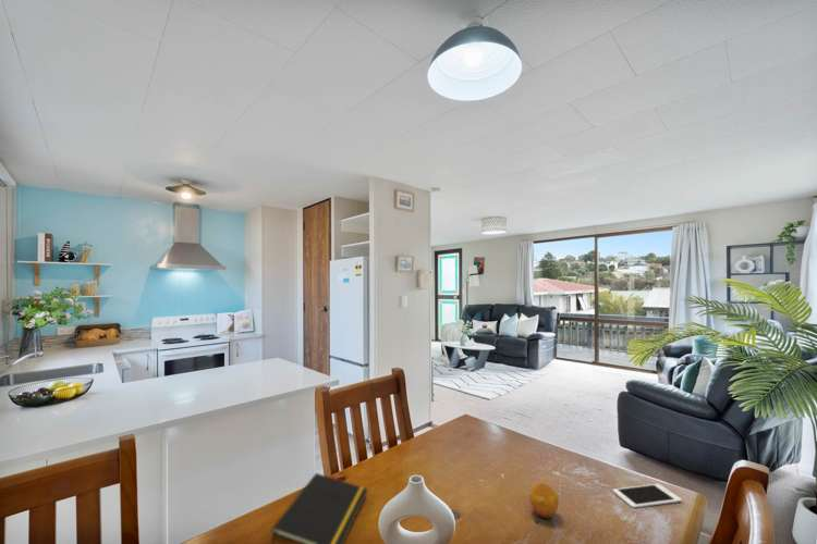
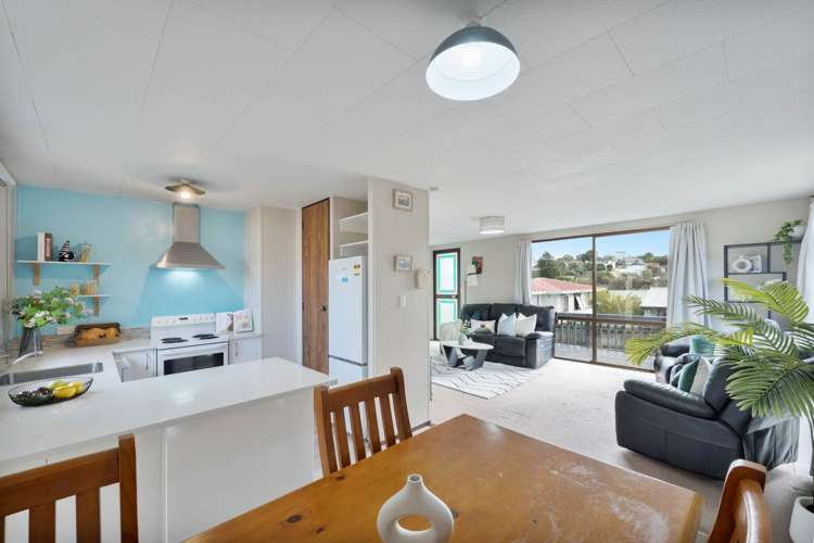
- cell phone [612,483,683,509]
- notepad [270,472,369,544]
- fruit [528,482,560,519]
